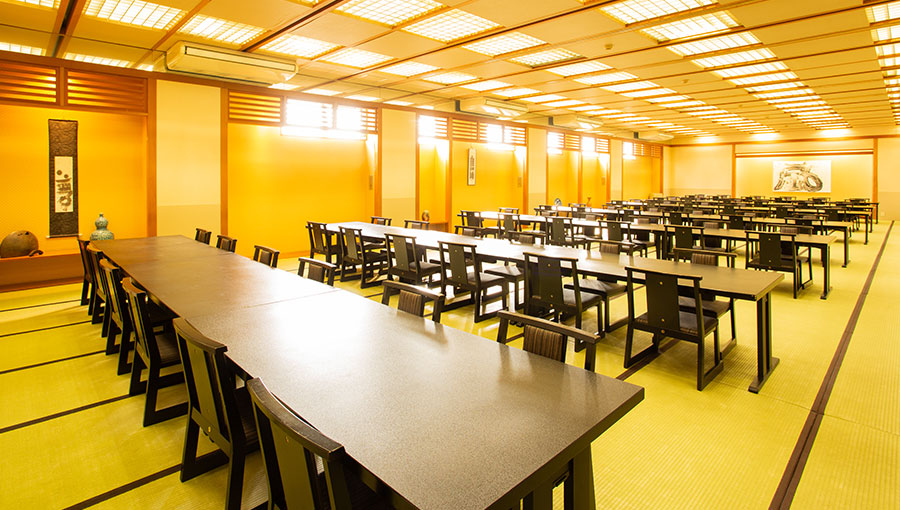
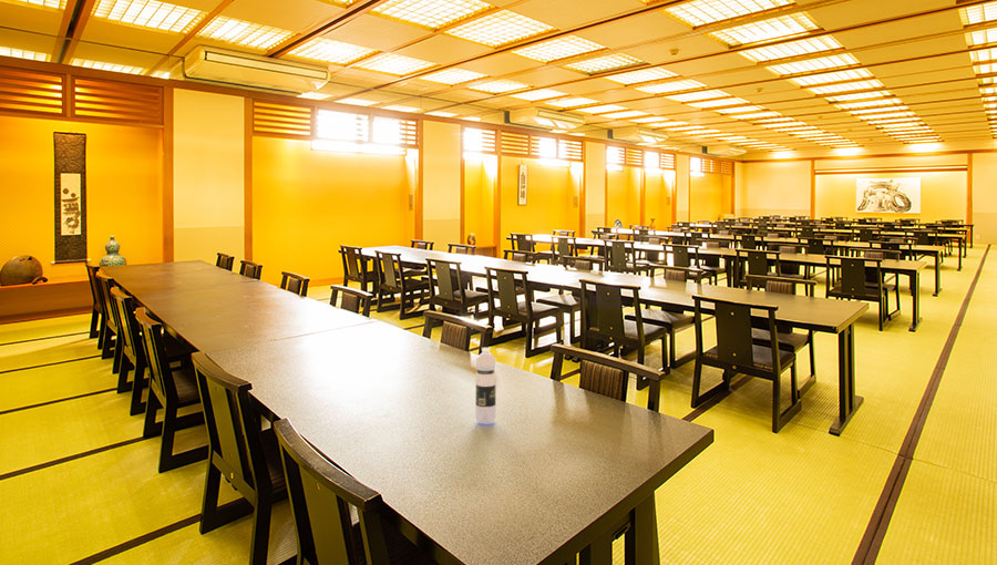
+ water bottle [474,347,497,425]
